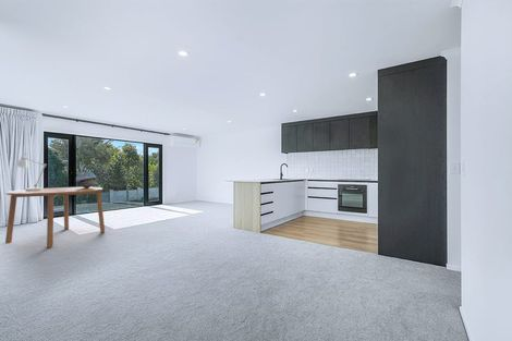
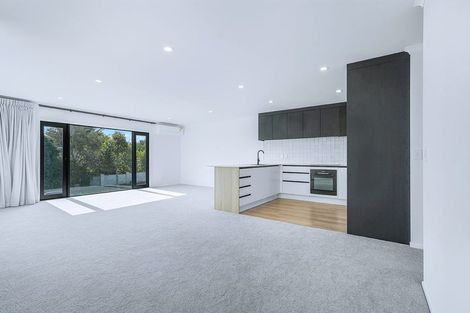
- lamp [15,153,48,191]
- dining table [4,186,106,248]
- decorative globe [75,170,98,188]
